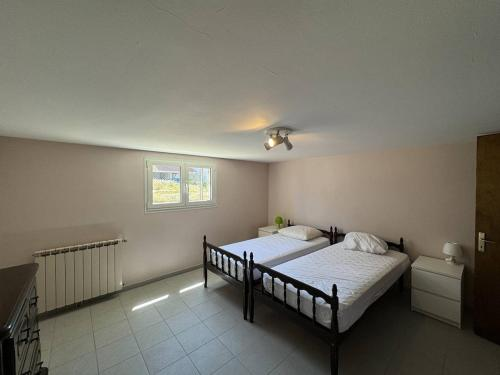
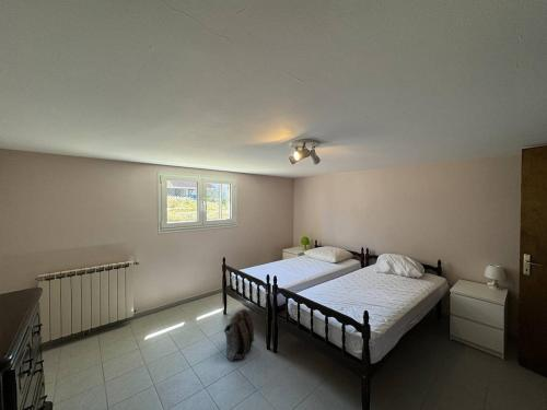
+ backpack [223,308,255,362]
